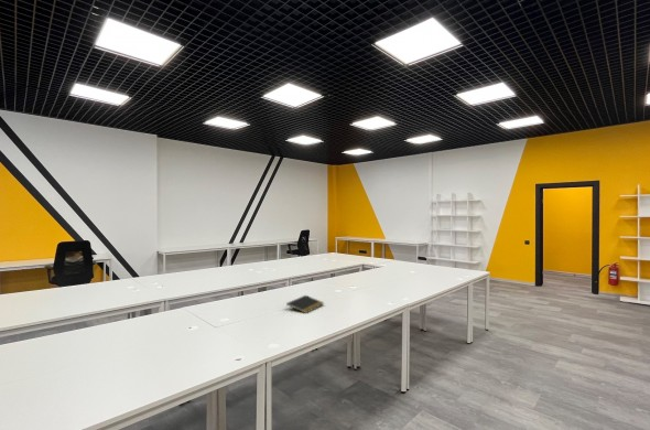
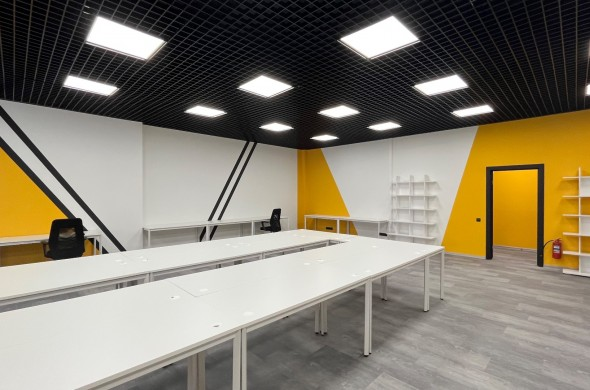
- notepad [285,294,325,314]
